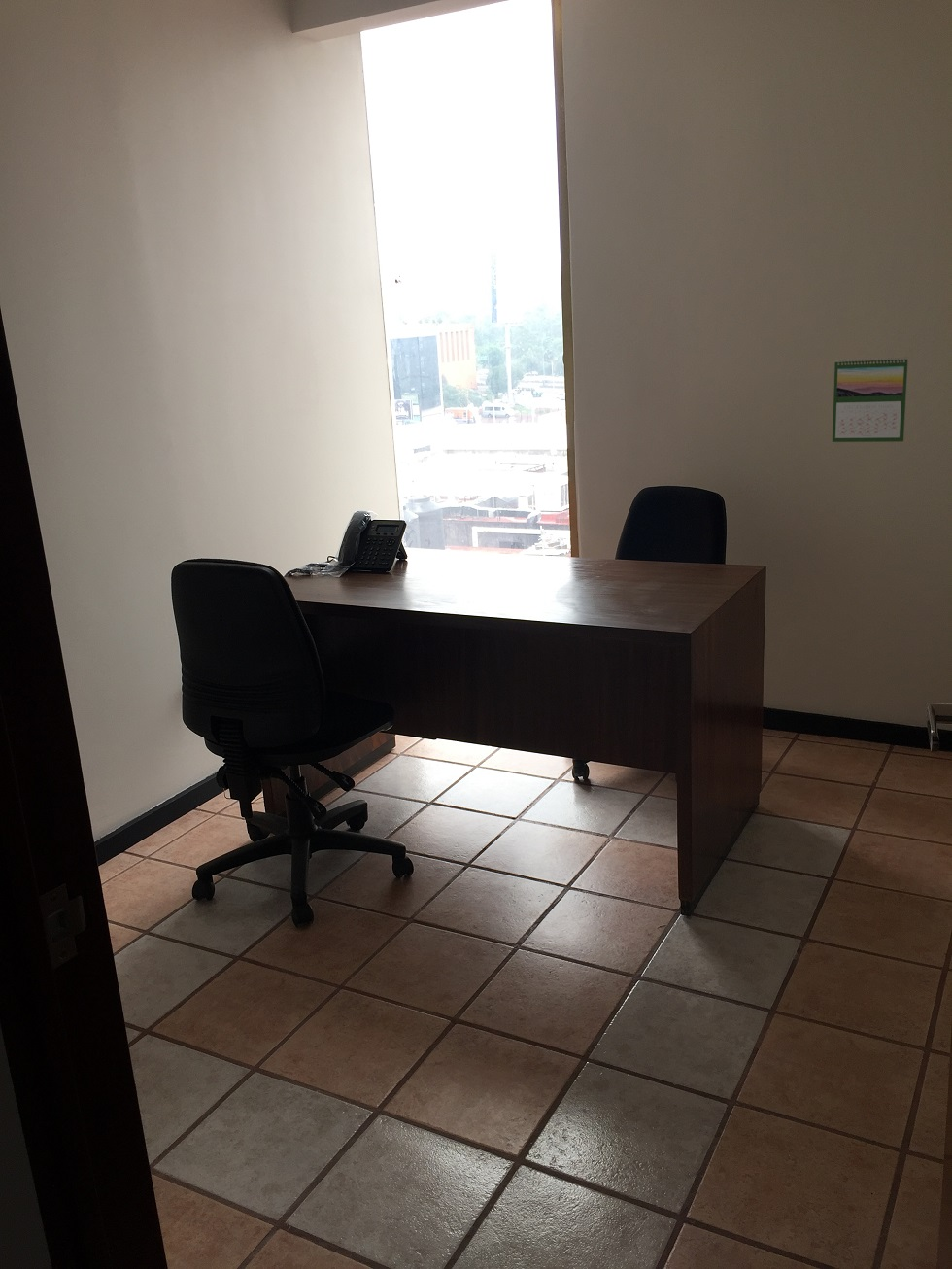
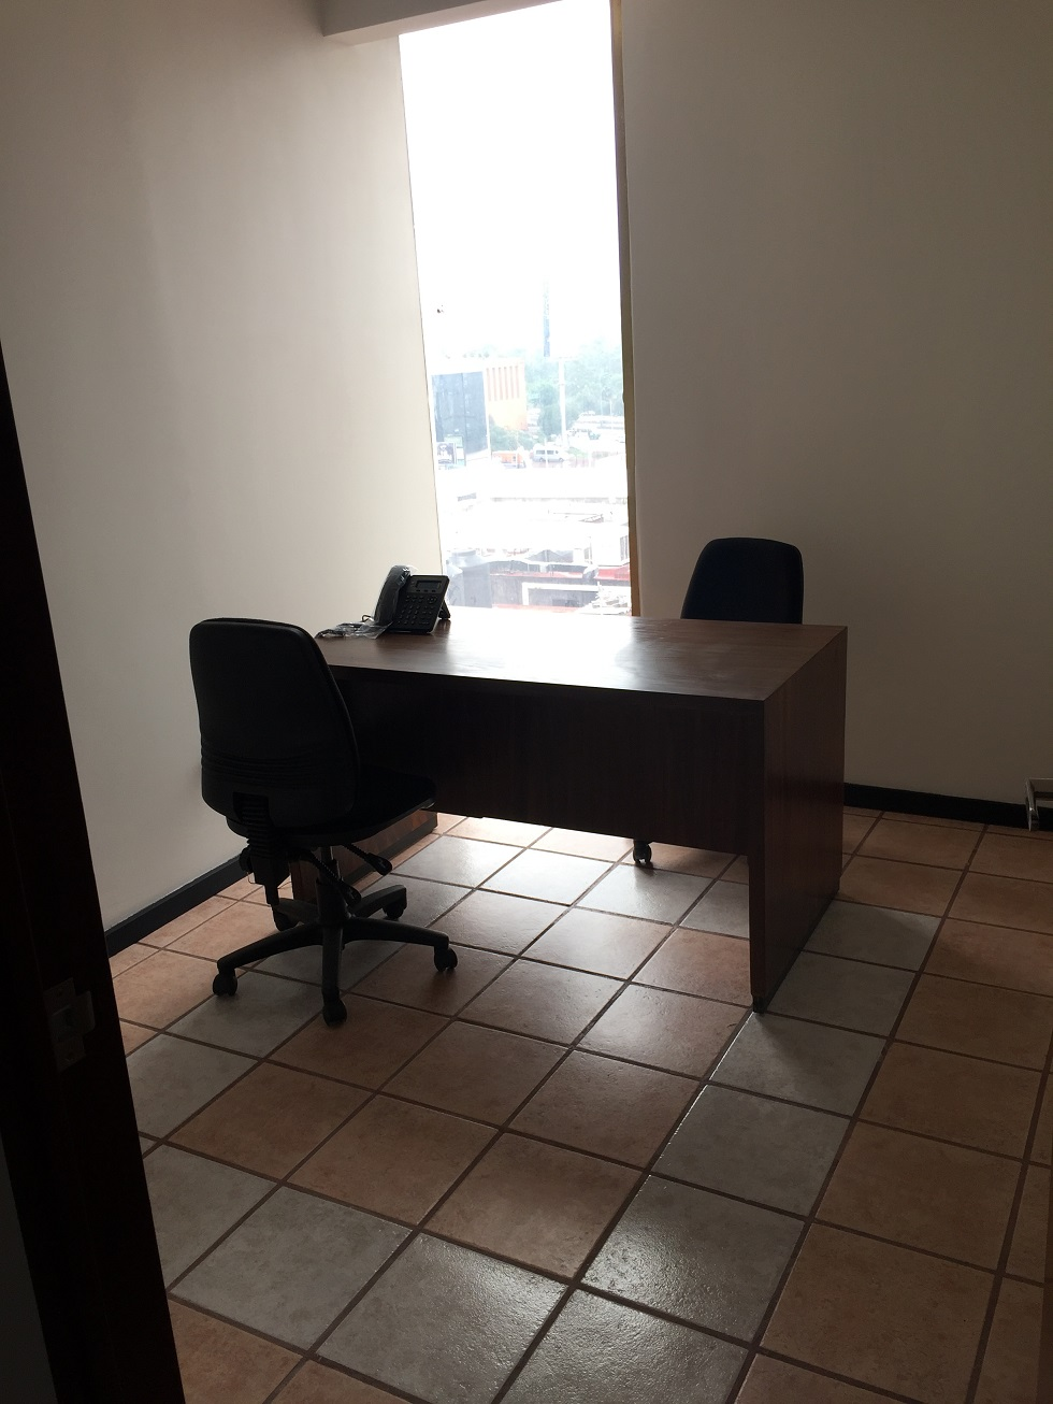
- calendar [832,356,909,443]
